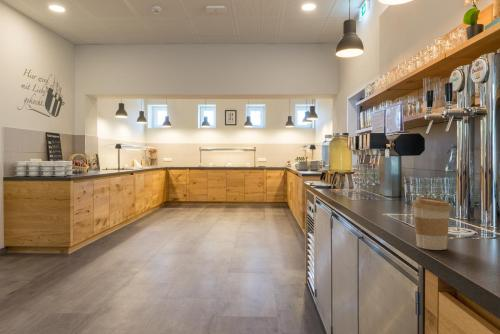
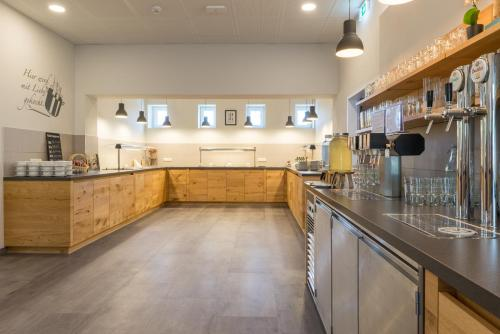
- coffee cup [411,196,453,251]
